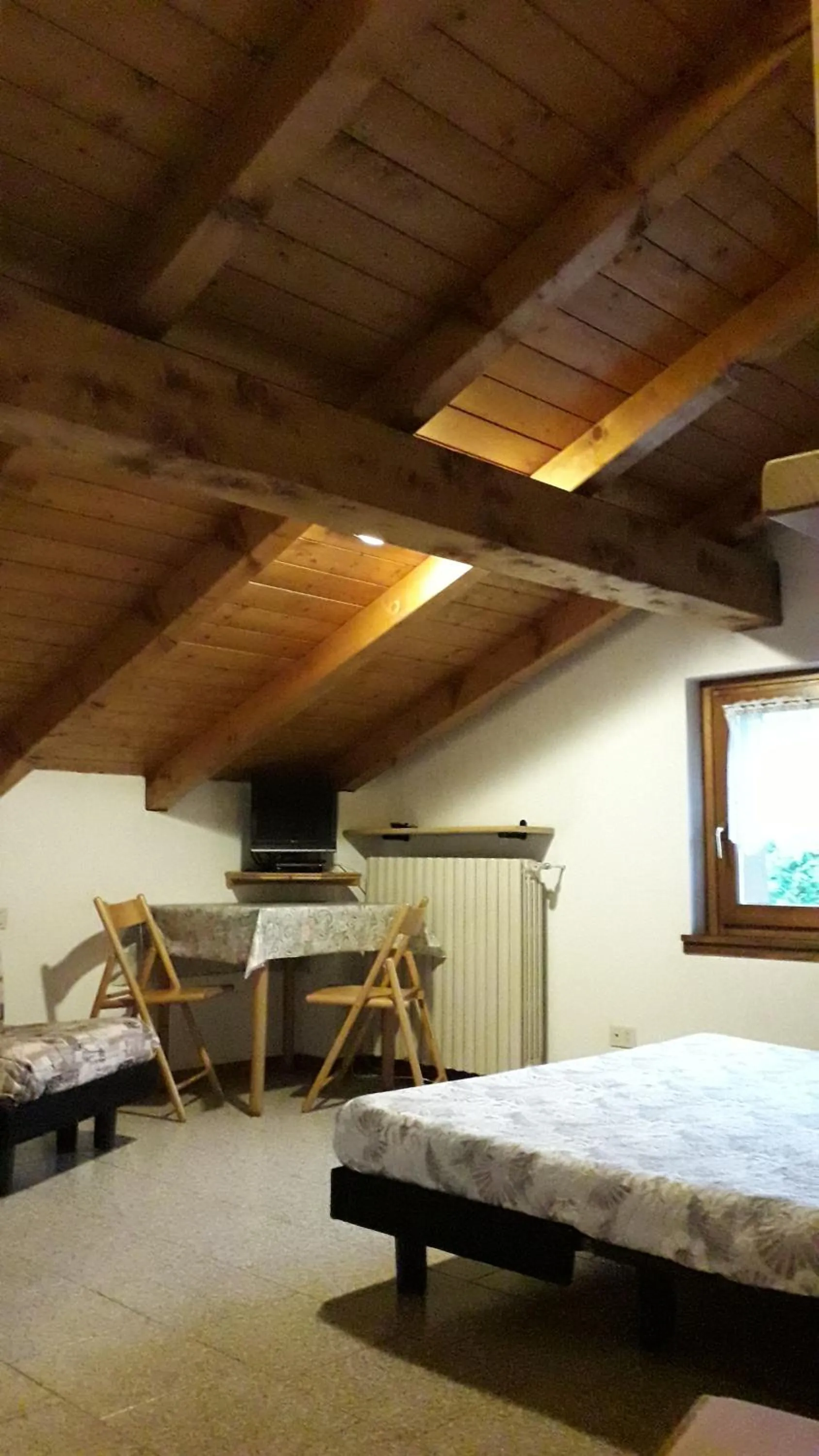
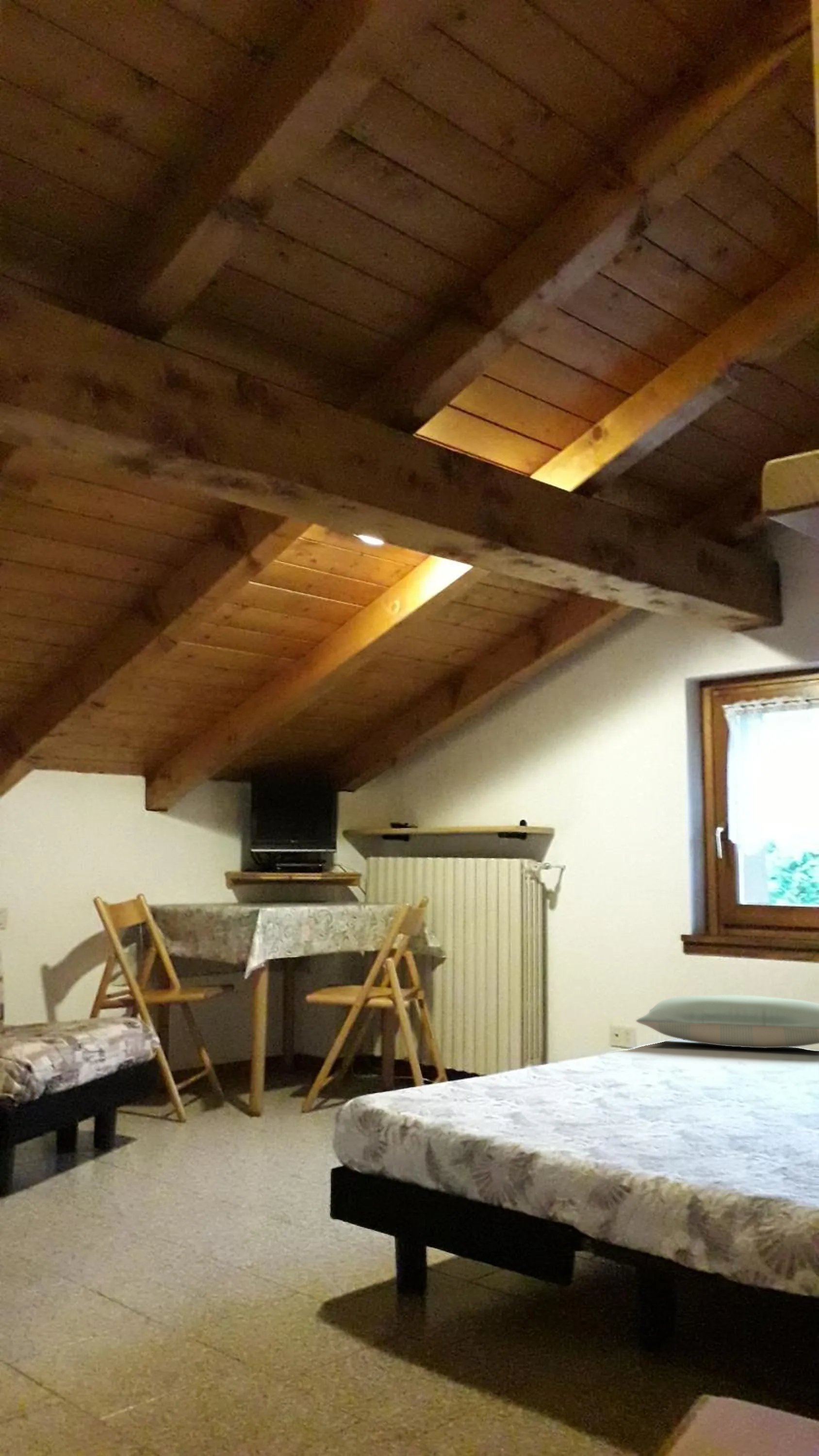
+ pillow [636,994,819,1049]
